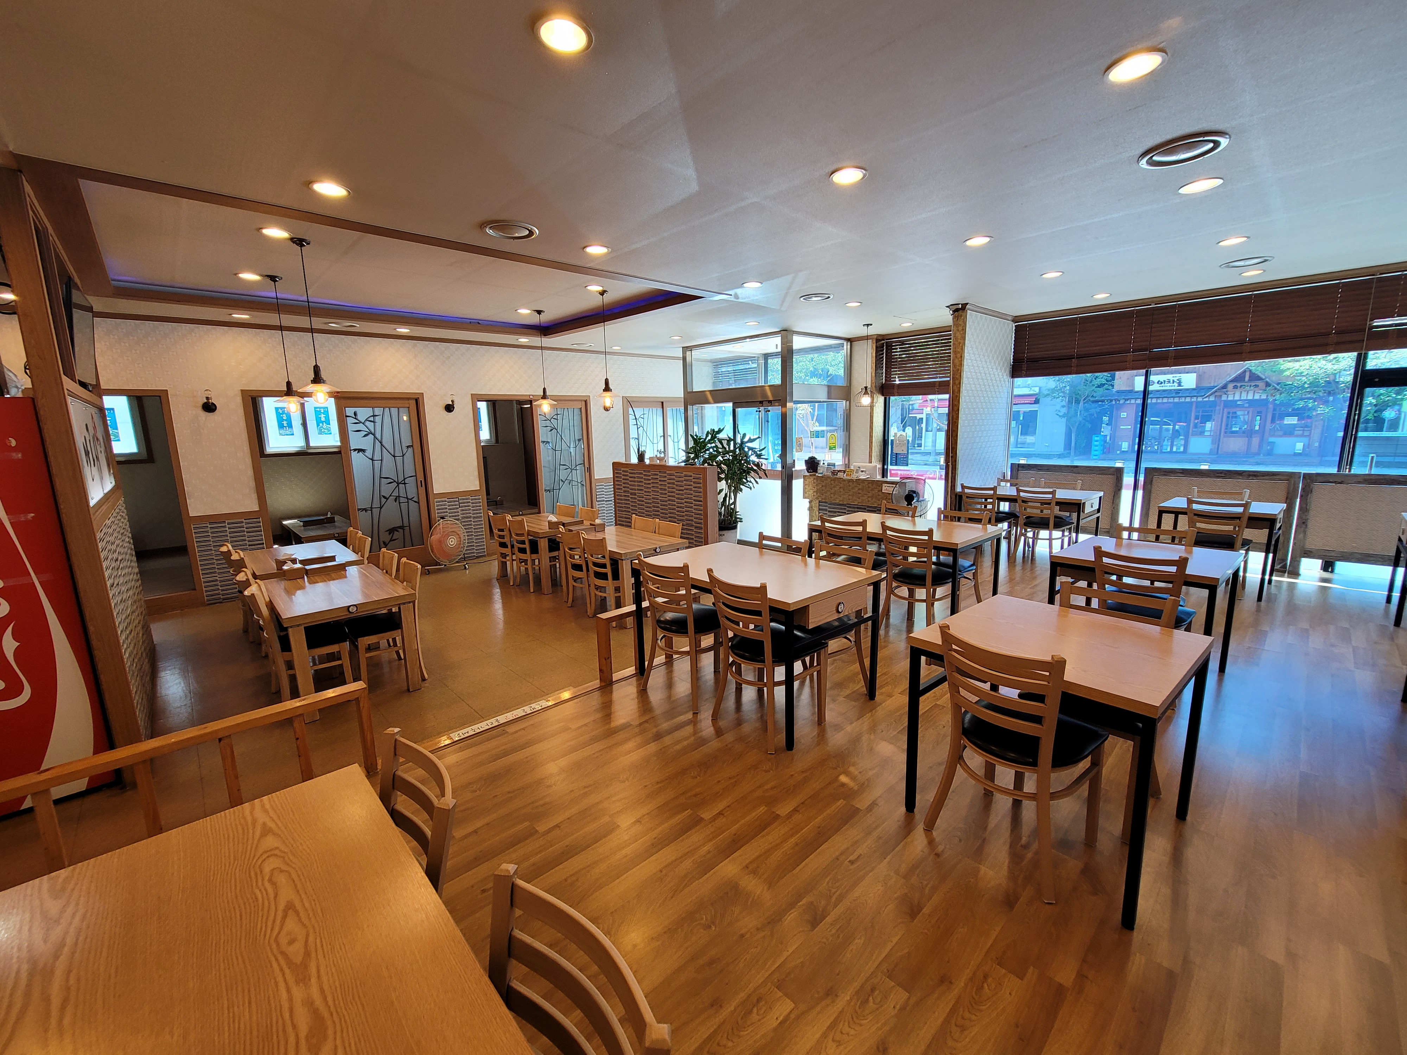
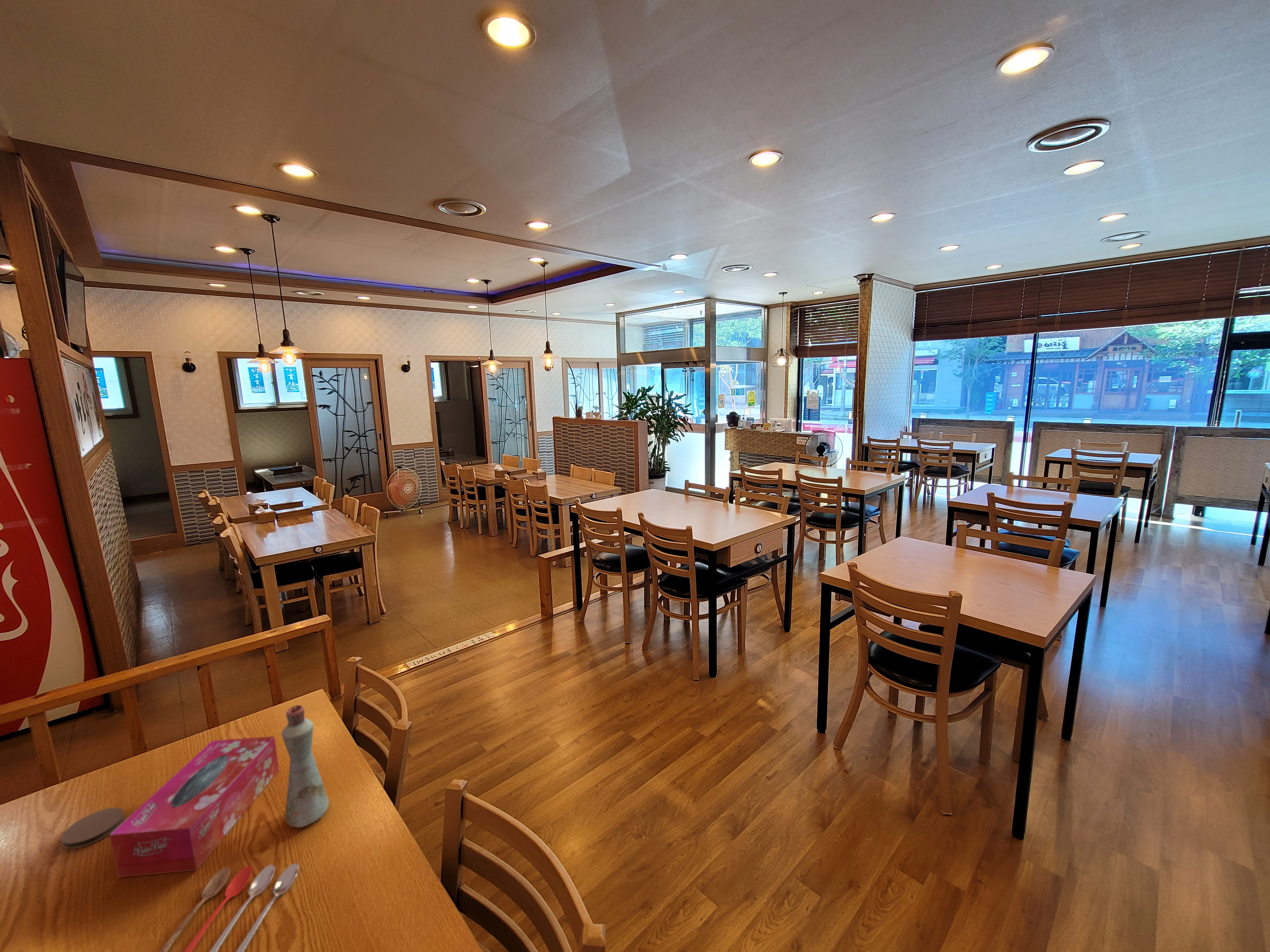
+ tissue box [109,736,280,878]
+ cooking utensil [159,863,299,952]
+ bottle [281,705,329,828]
+ coaster [61,807,125,849]
